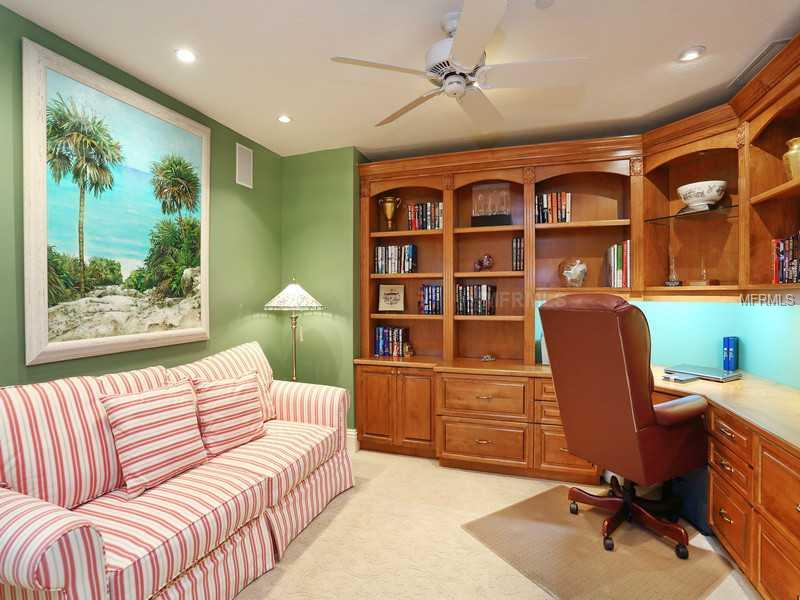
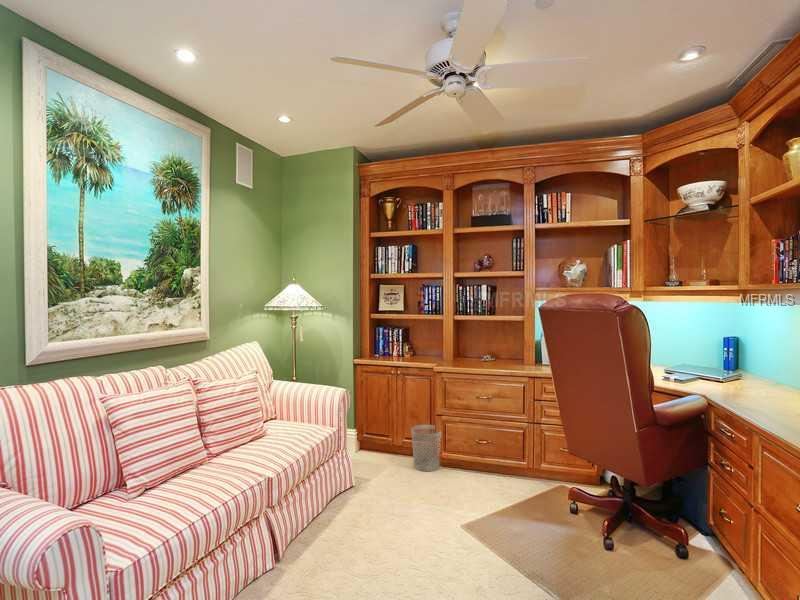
+ wastebasket [410,424,442,472]
